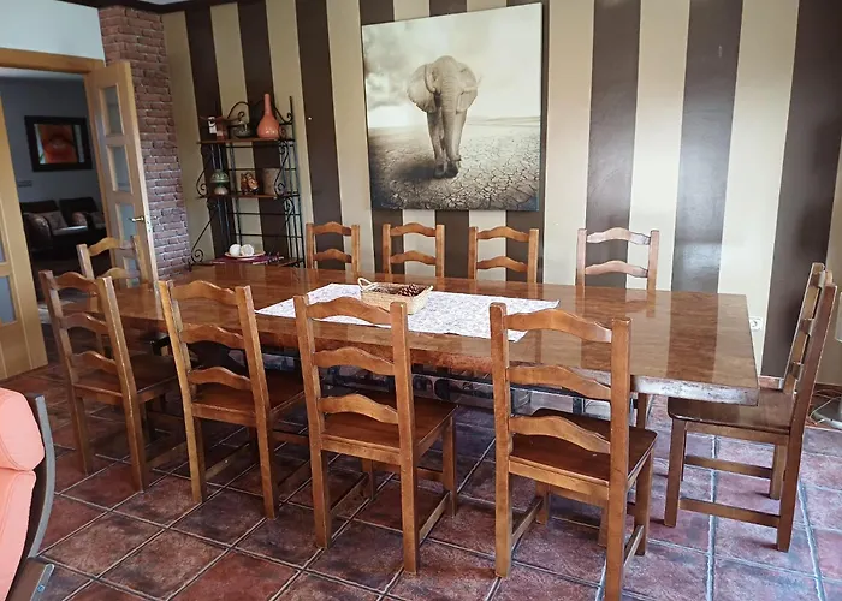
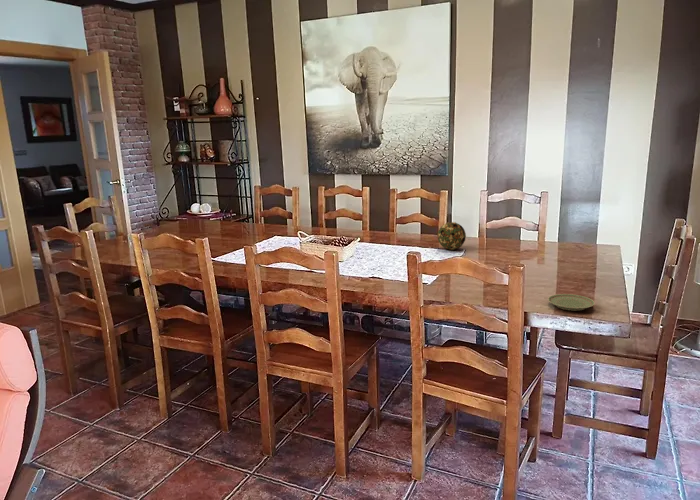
+ plate [547,293,596,312]
+ decorative ball [437,221,467,251]
